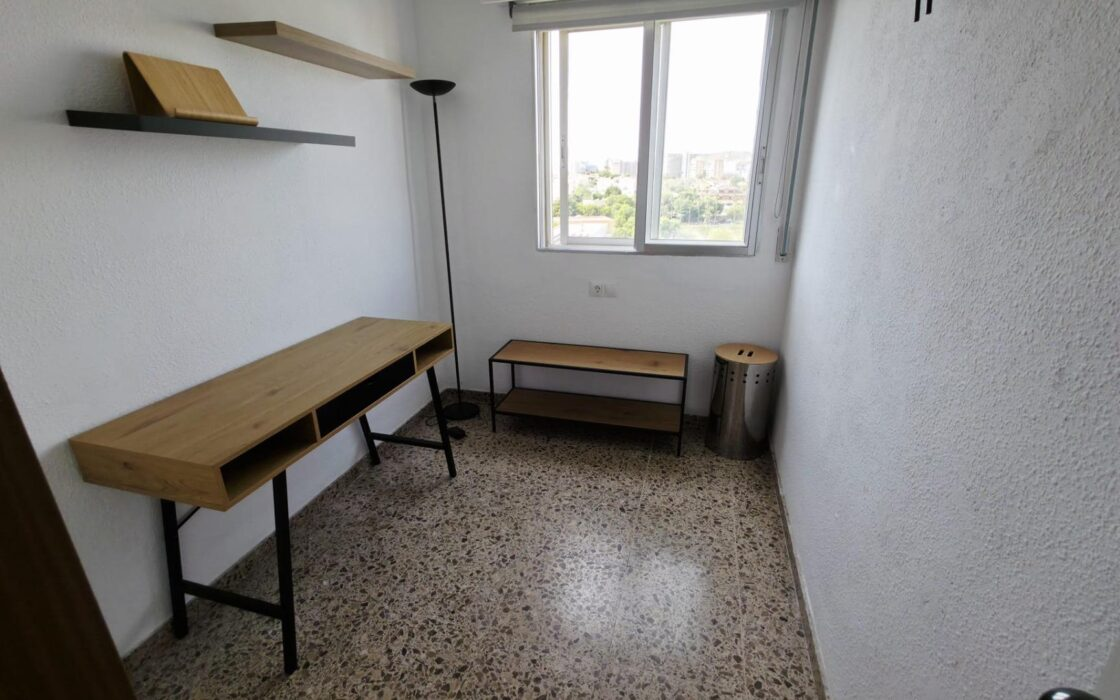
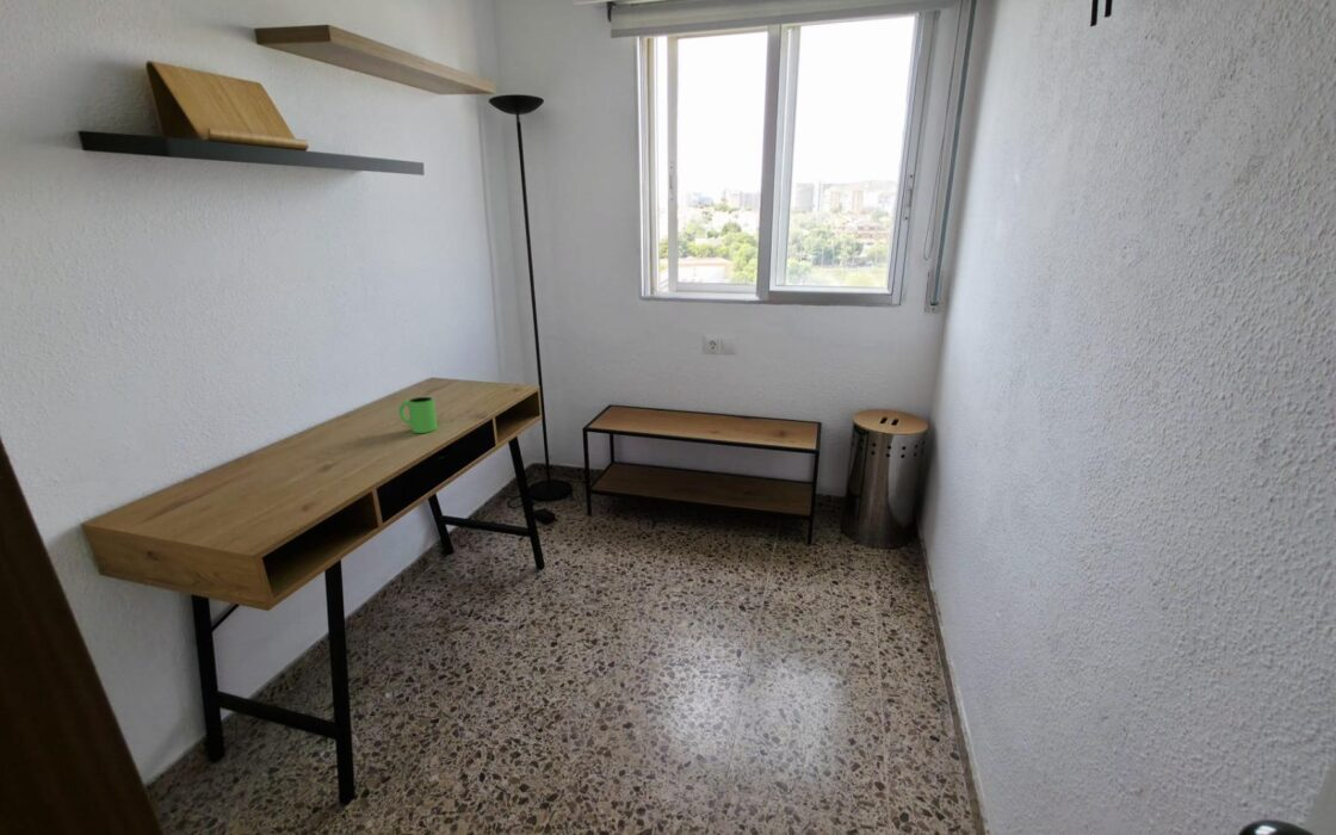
+ mug [397,396,439,434]
